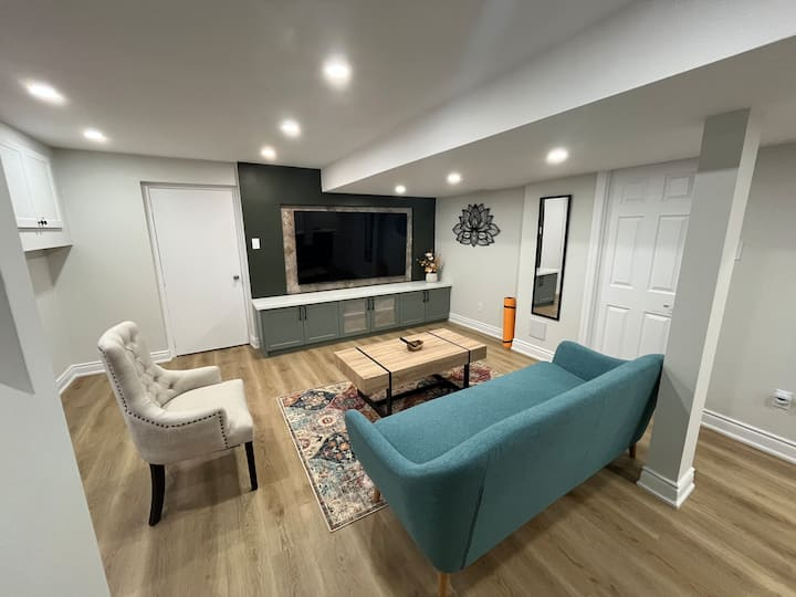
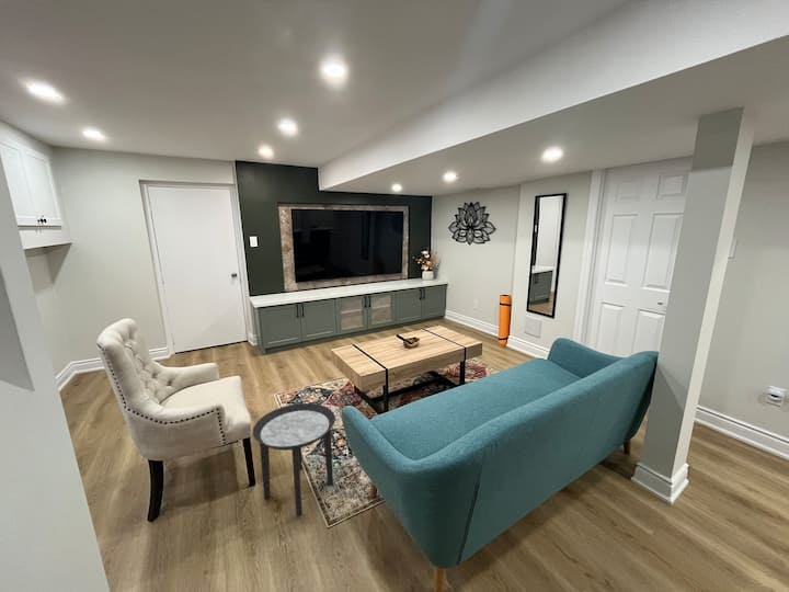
+ side table [252,402,336,517]
